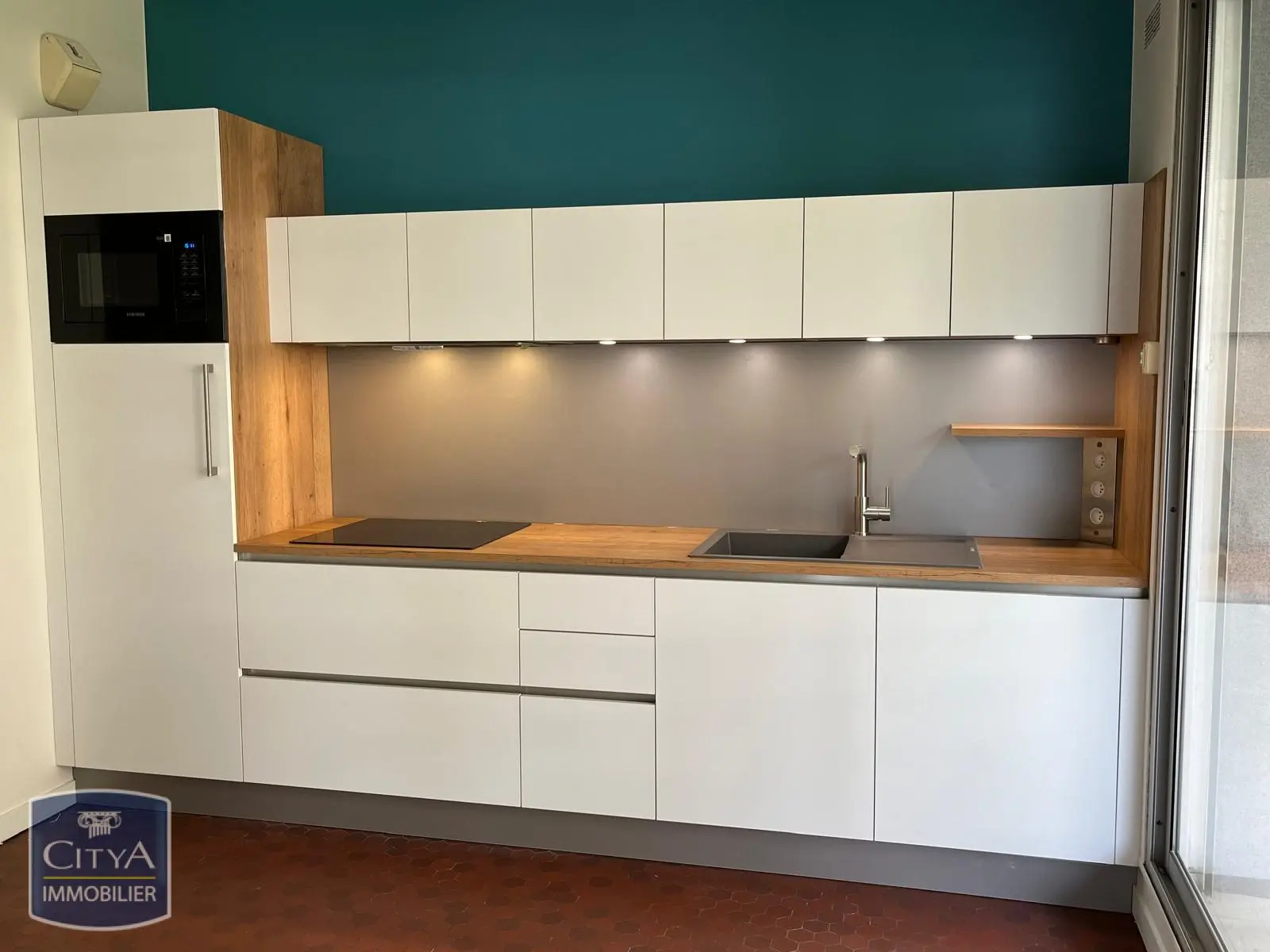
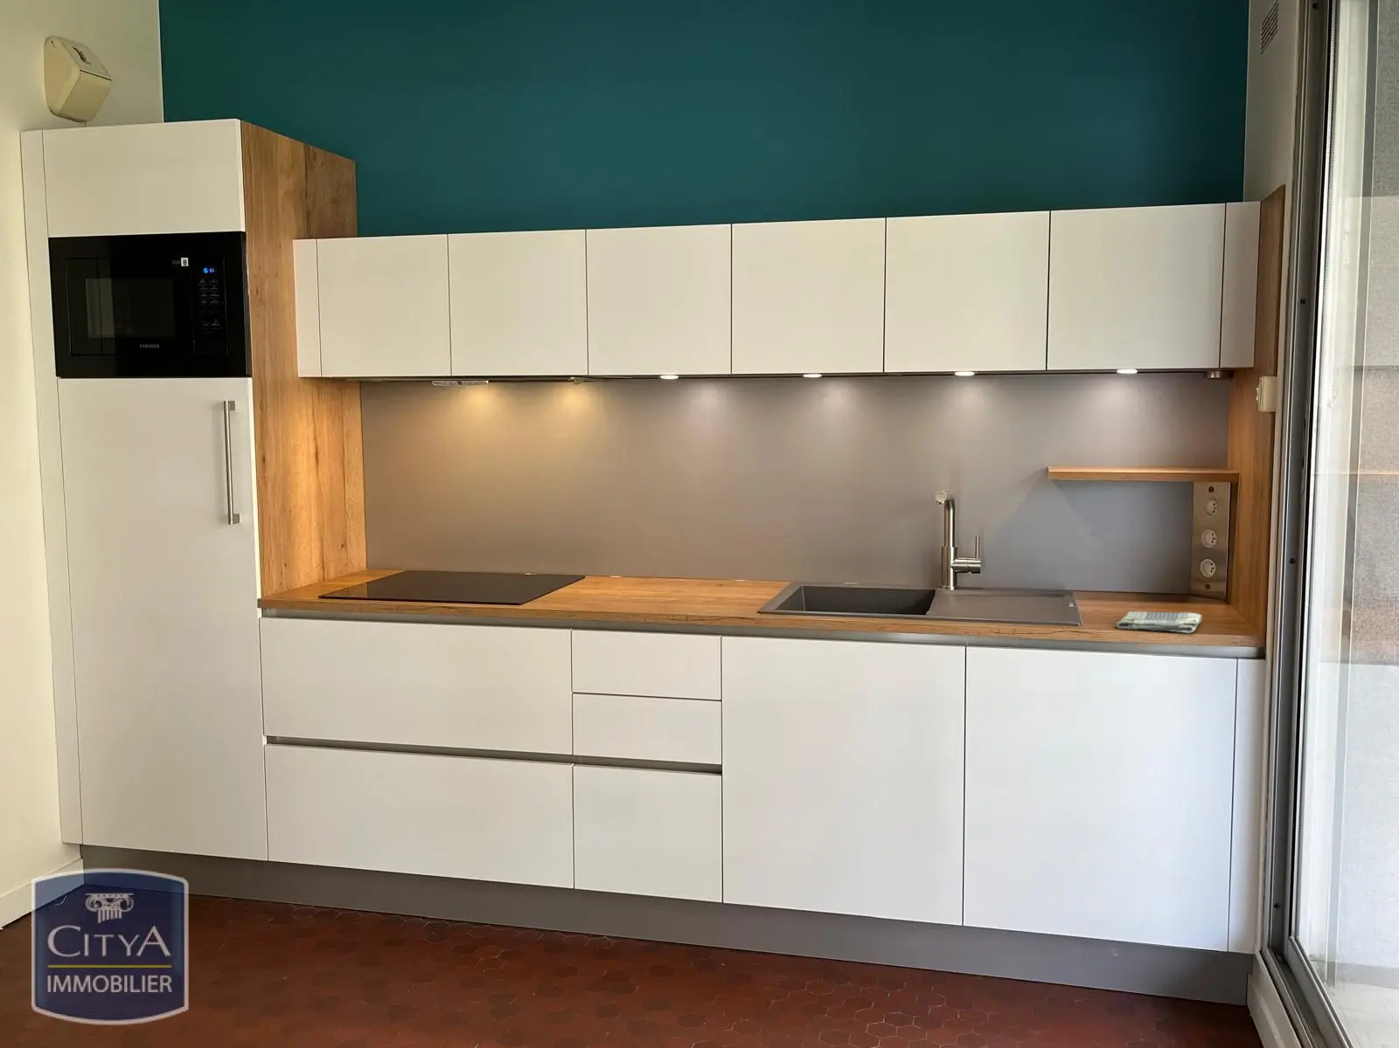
+ dish towel [1116,611,1203,633]
